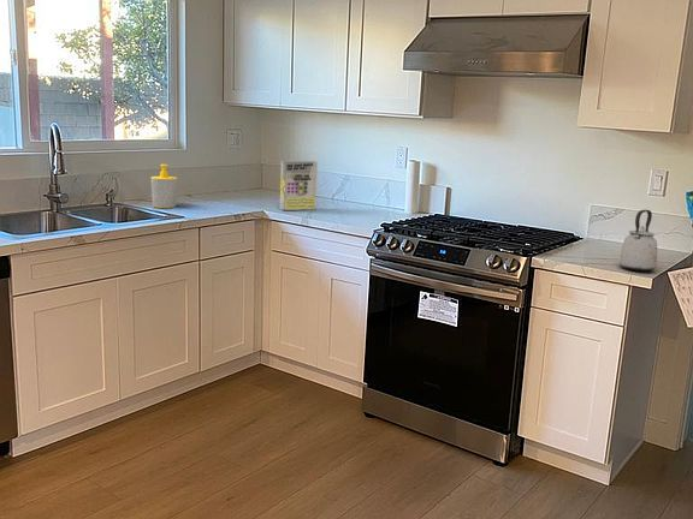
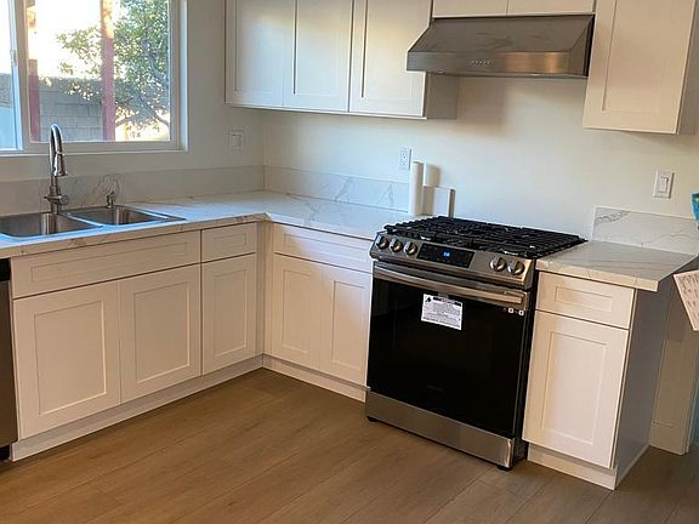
- soap bottle [150,163,178,209]
- kettle [618,209,658,273]
- cereal box [279,160,319,211]
